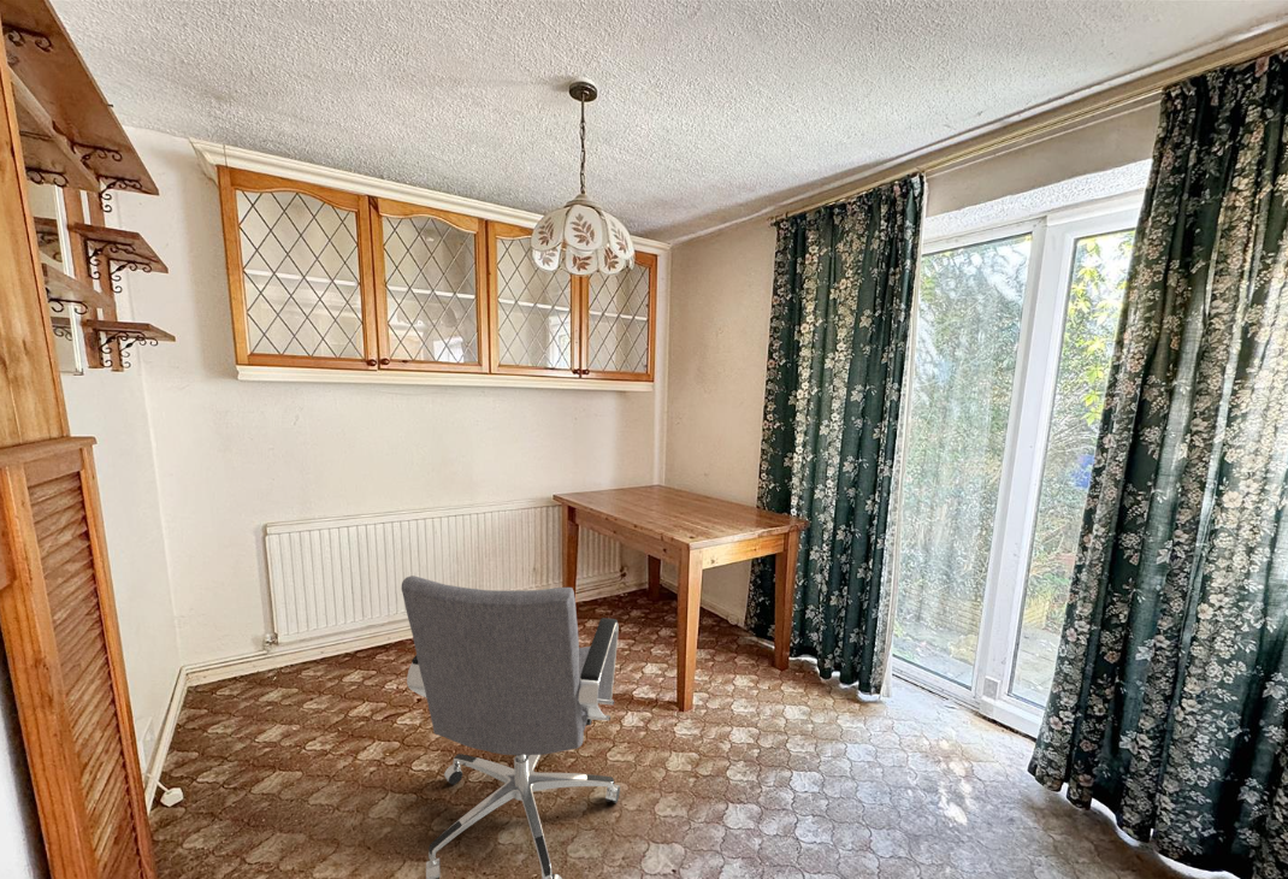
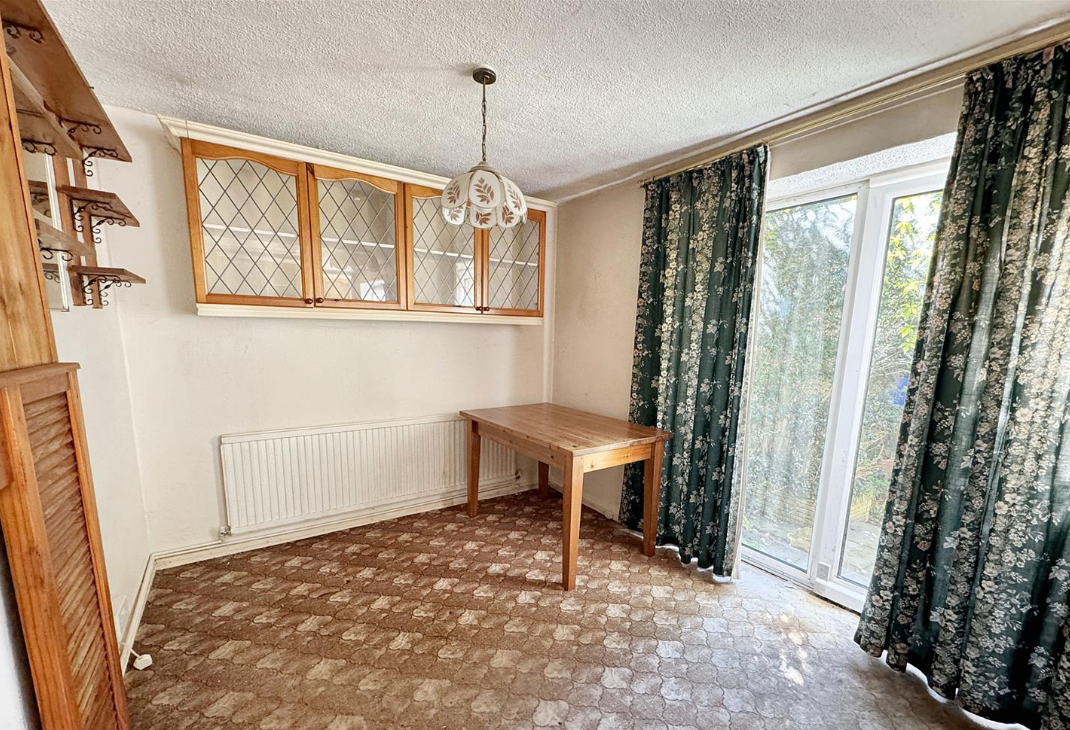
- office chair [401,574,621,879]
